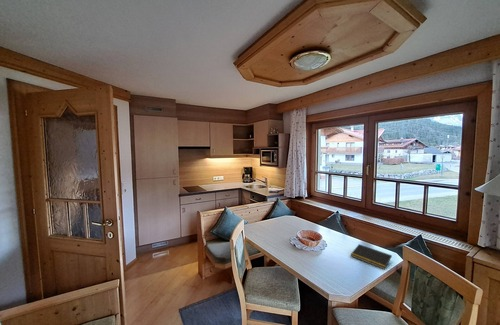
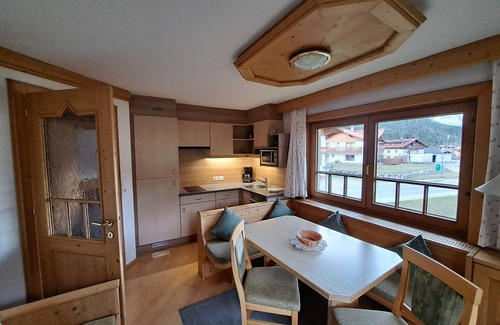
- notepad [349,243,393,270]
